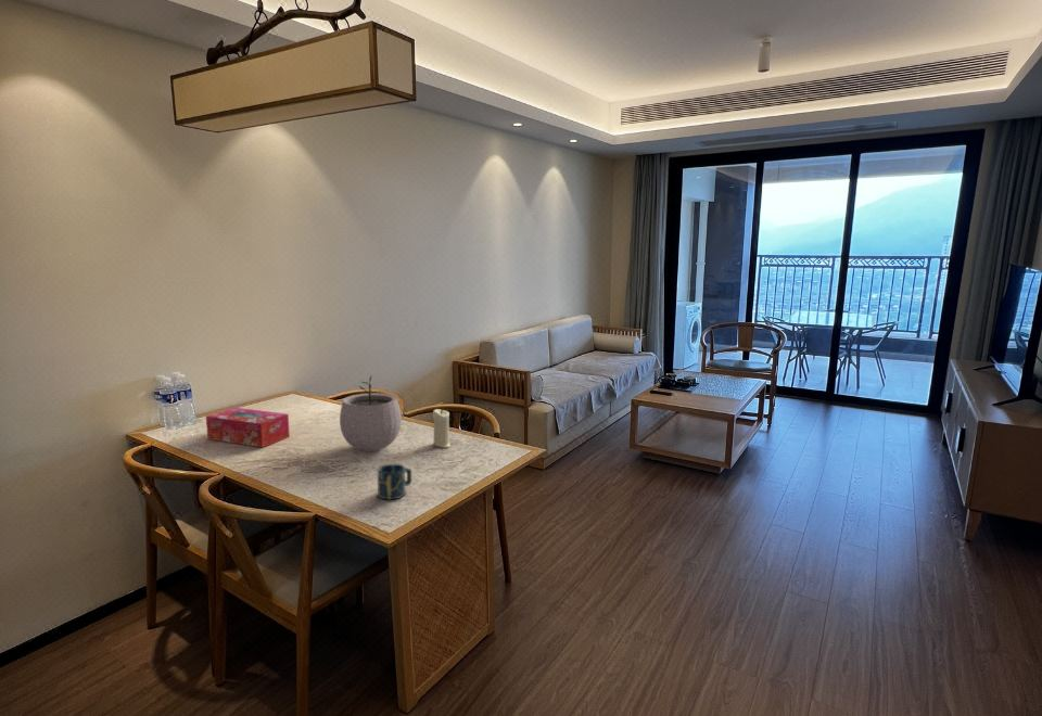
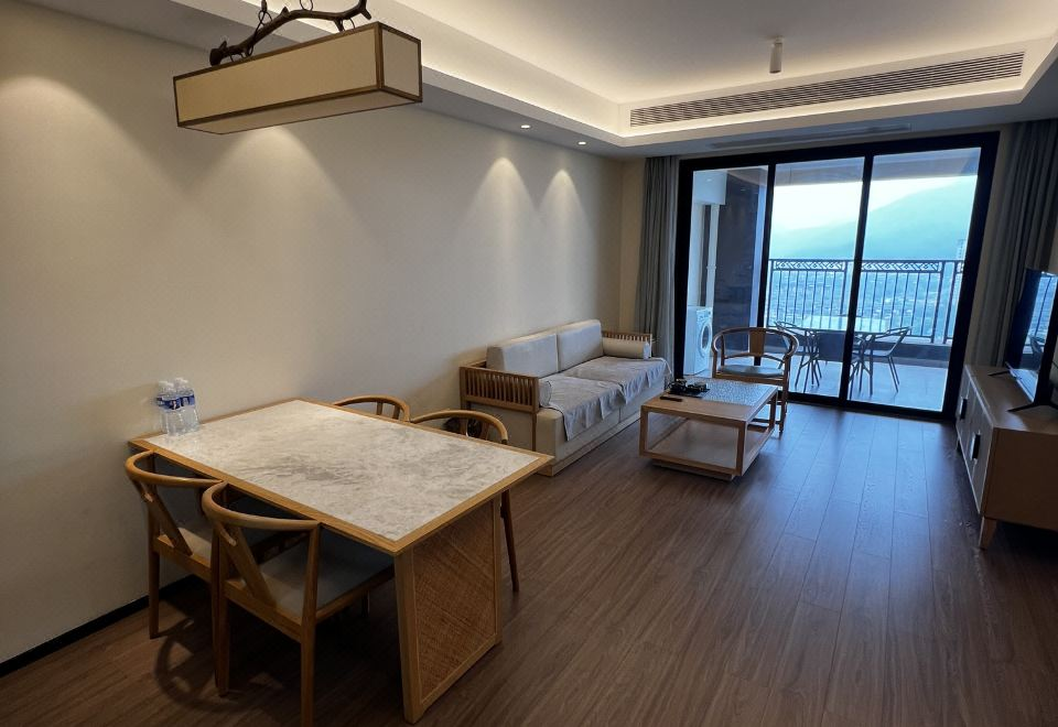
- tissue box [205,407,291,448]
- cup [377,462,412,500]
- plant pot [339,375,403,452]
- candle [432,408,452,449]
